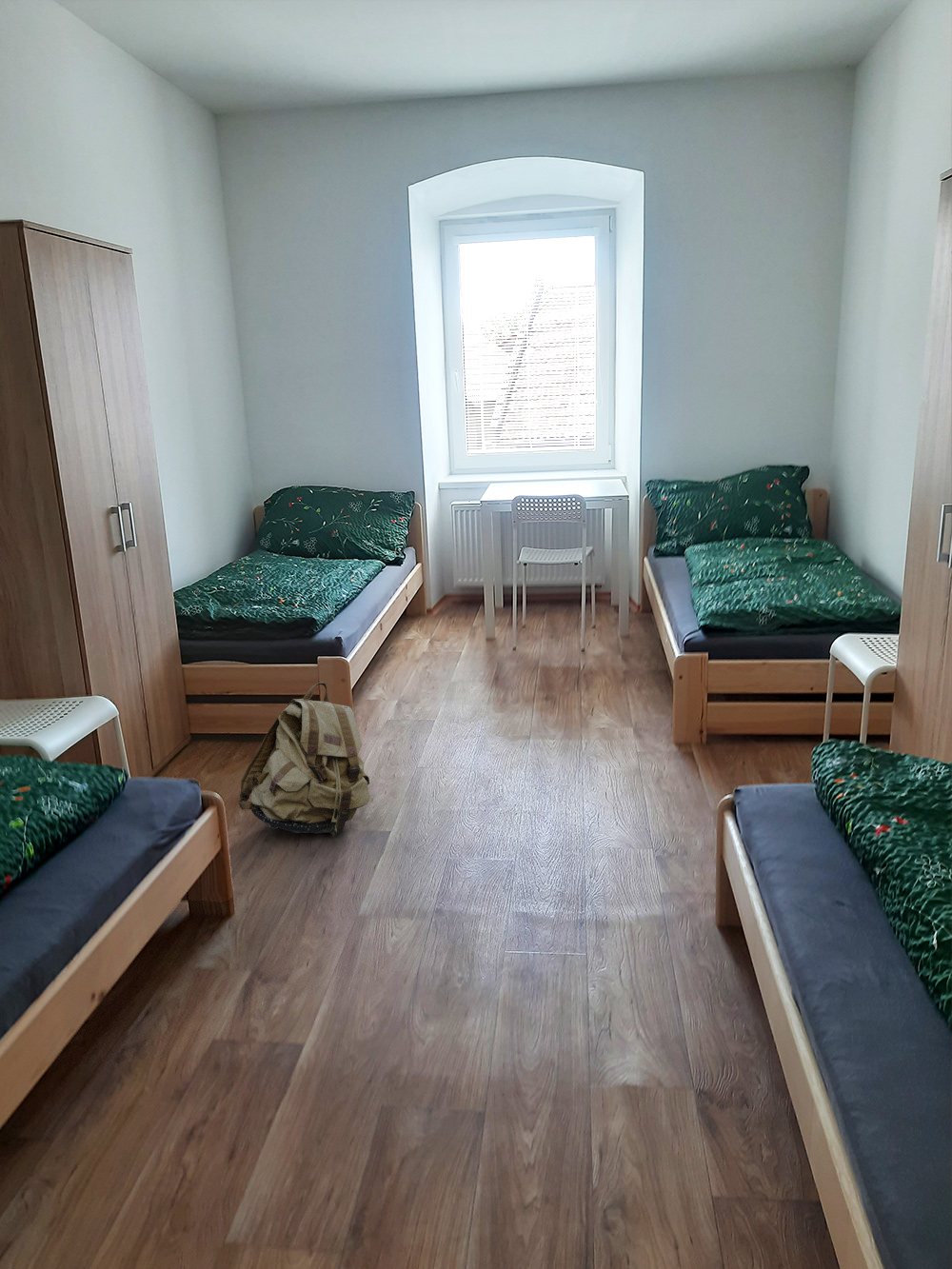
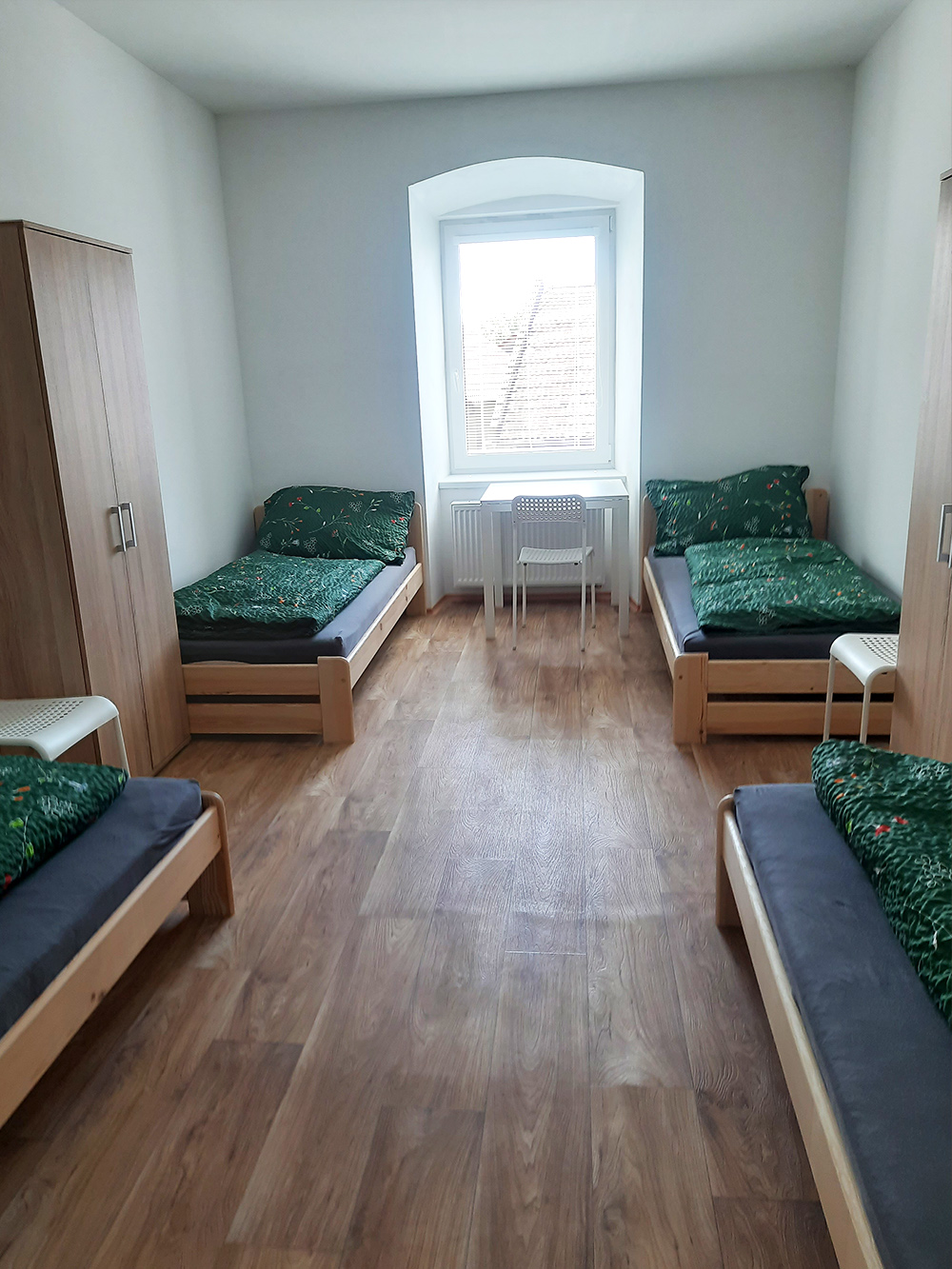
- backpack [237,682,371,838]
